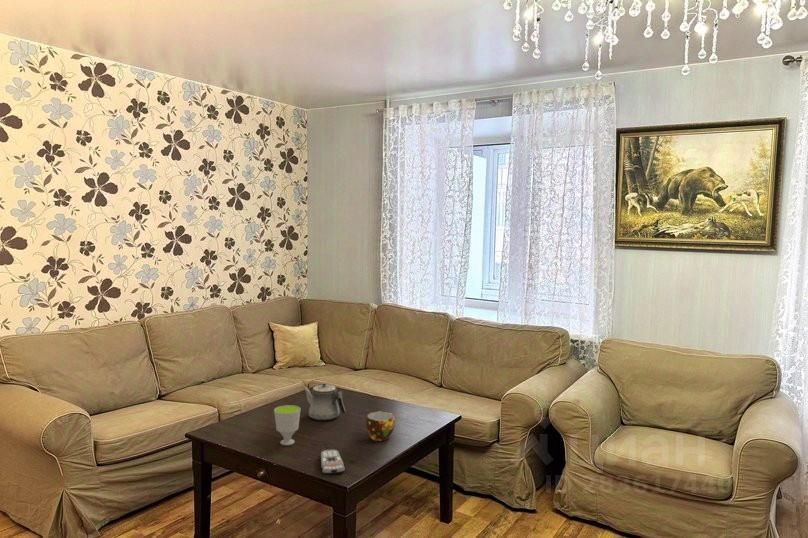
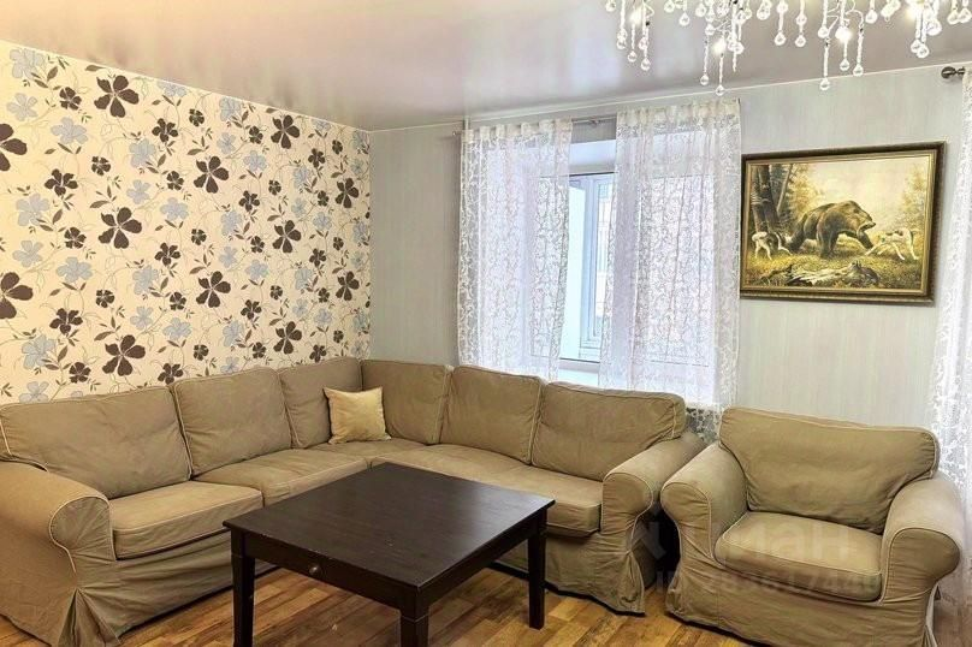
- remote control [320,449,346,475]
- teapot [302,383,347,421]
- cup [365,410,396,442]
- cup [273,404,301,446]
